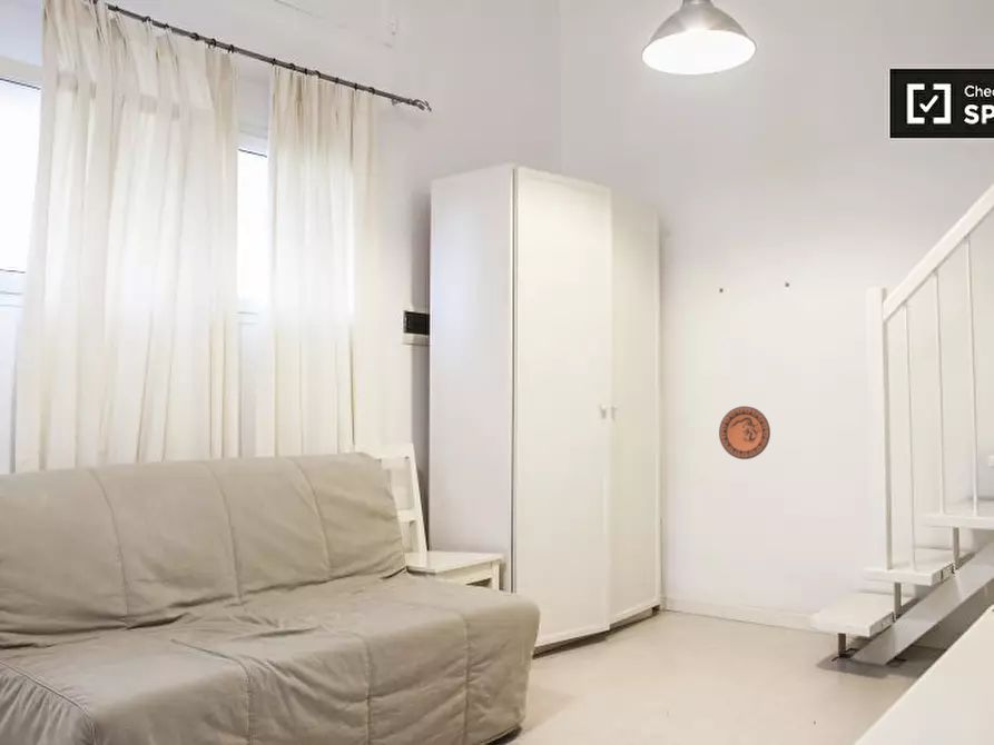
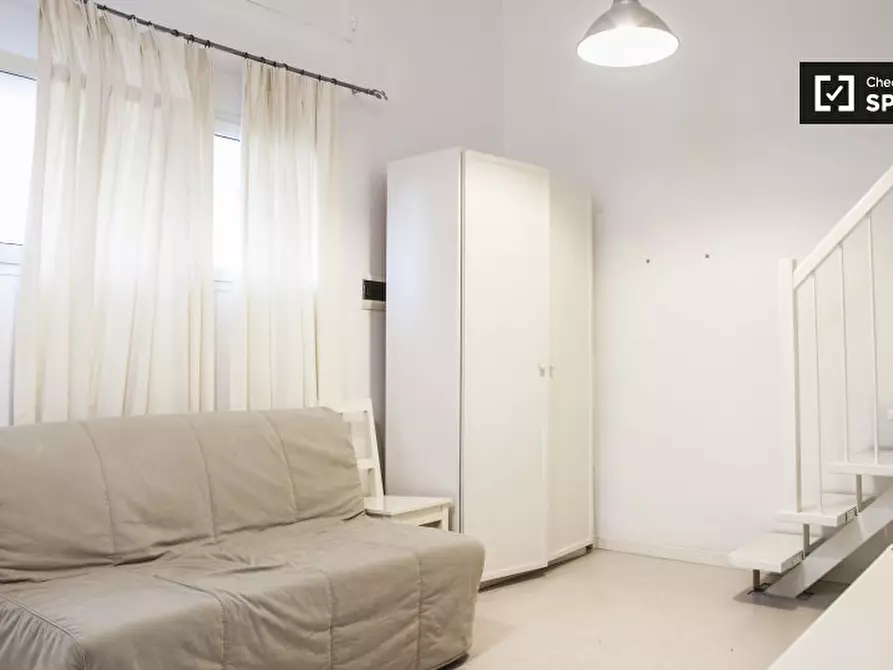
- decorative plate [718,405,771,460]
